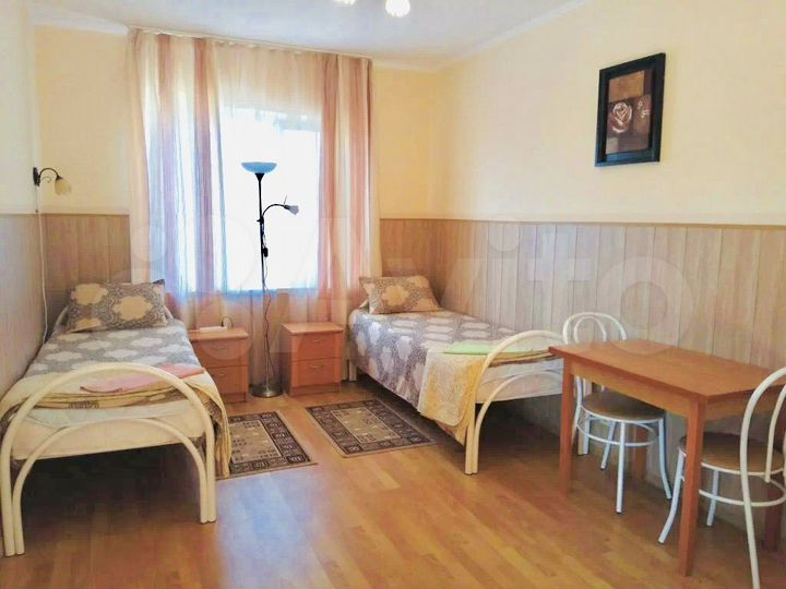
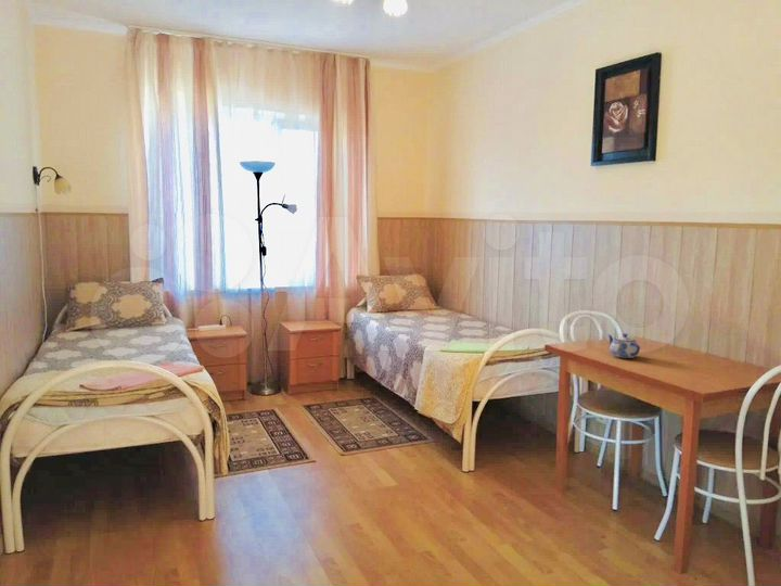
+ teapot [606,333,641,359]
